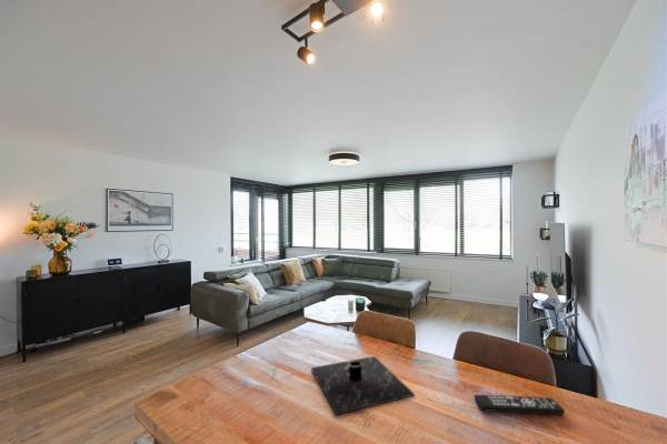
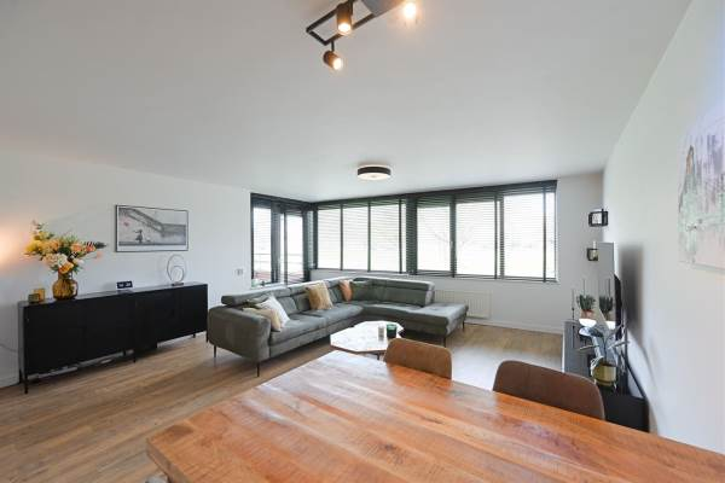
- remote control [472,394,566,416]
- placemat [310,355,416,416]
